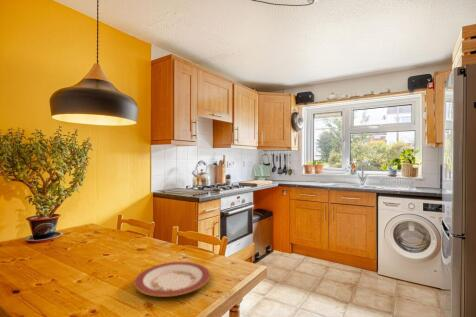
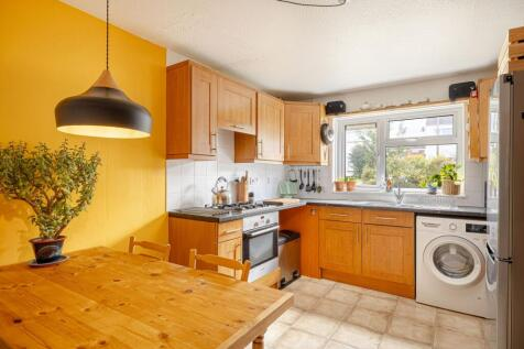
- plate [133,261,211,298]
